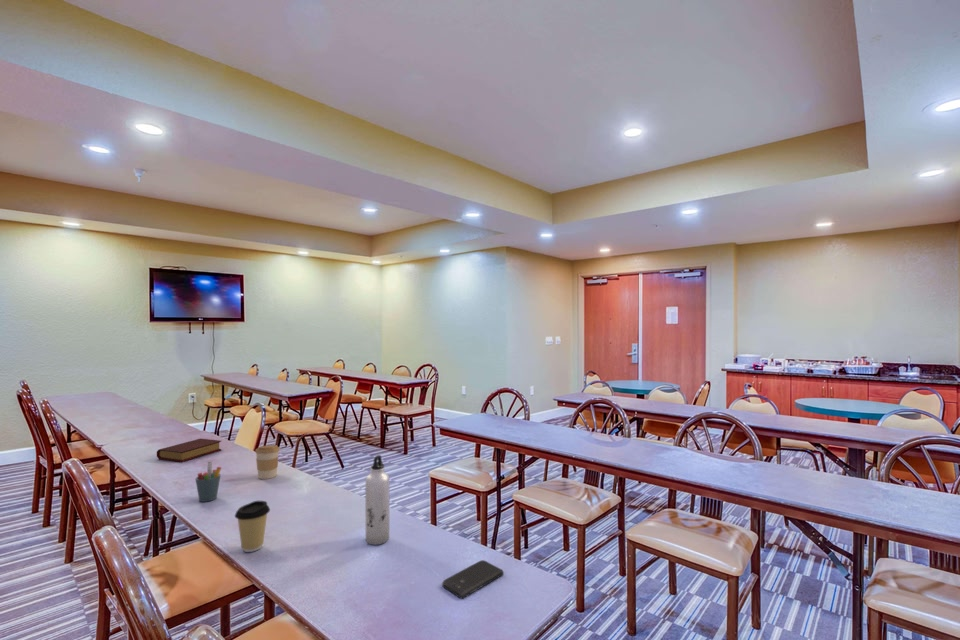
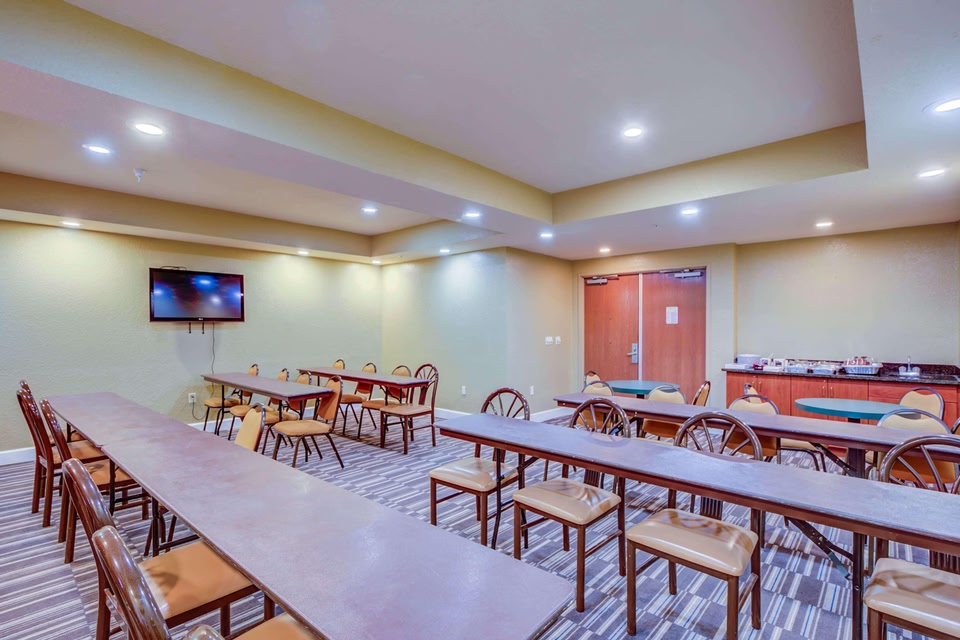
- water bottle [365,454,390,546]
- pen holder [195,460,222,503]
- book [156,438,222,463]
- coffee cup [234,500,271,553]
- coffee cup [254,444,281,480]
- smartphone [441,559,505,599]
